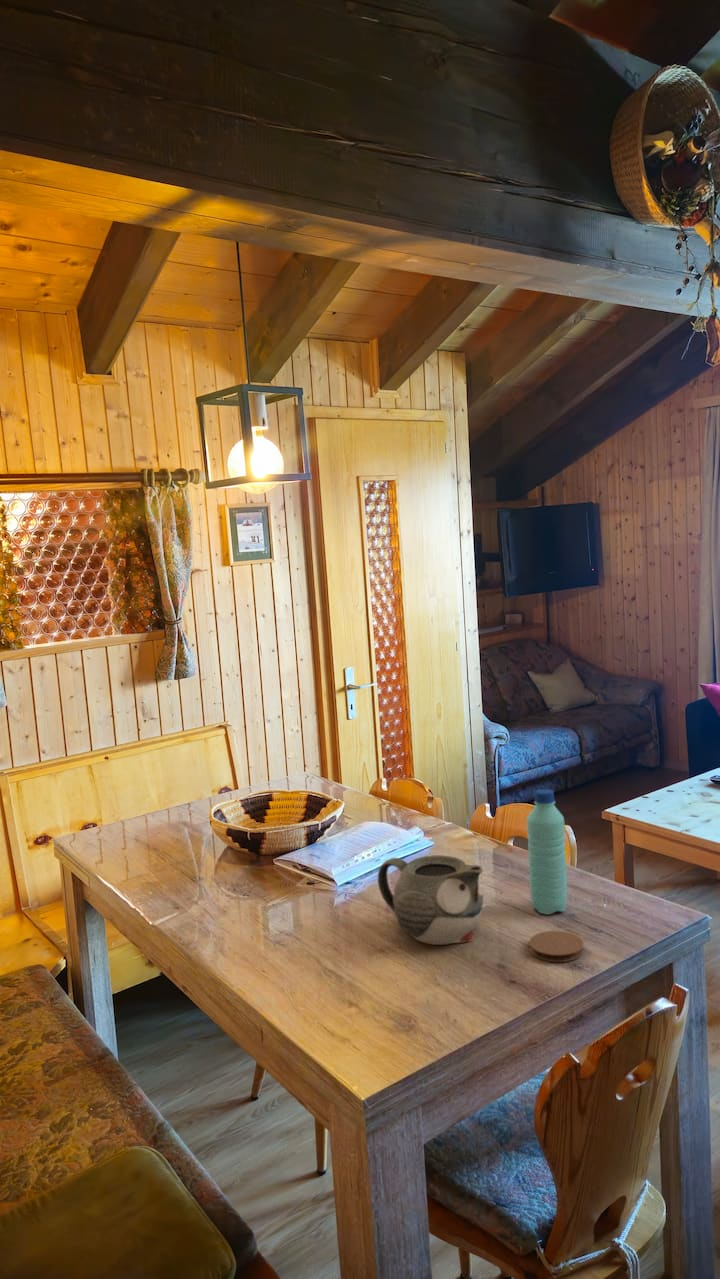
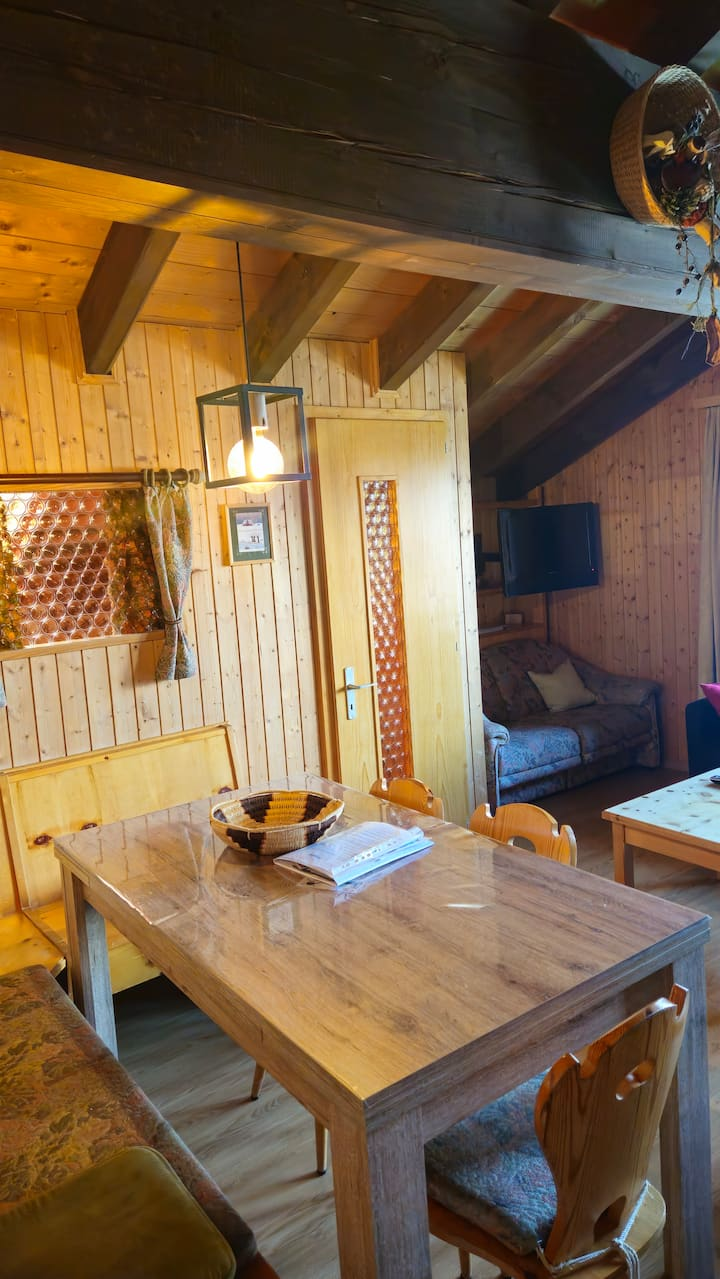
- water bottle [526,788,568,915]
- coaster [528,930,585,963]
- teapot [377,854,484,946]
